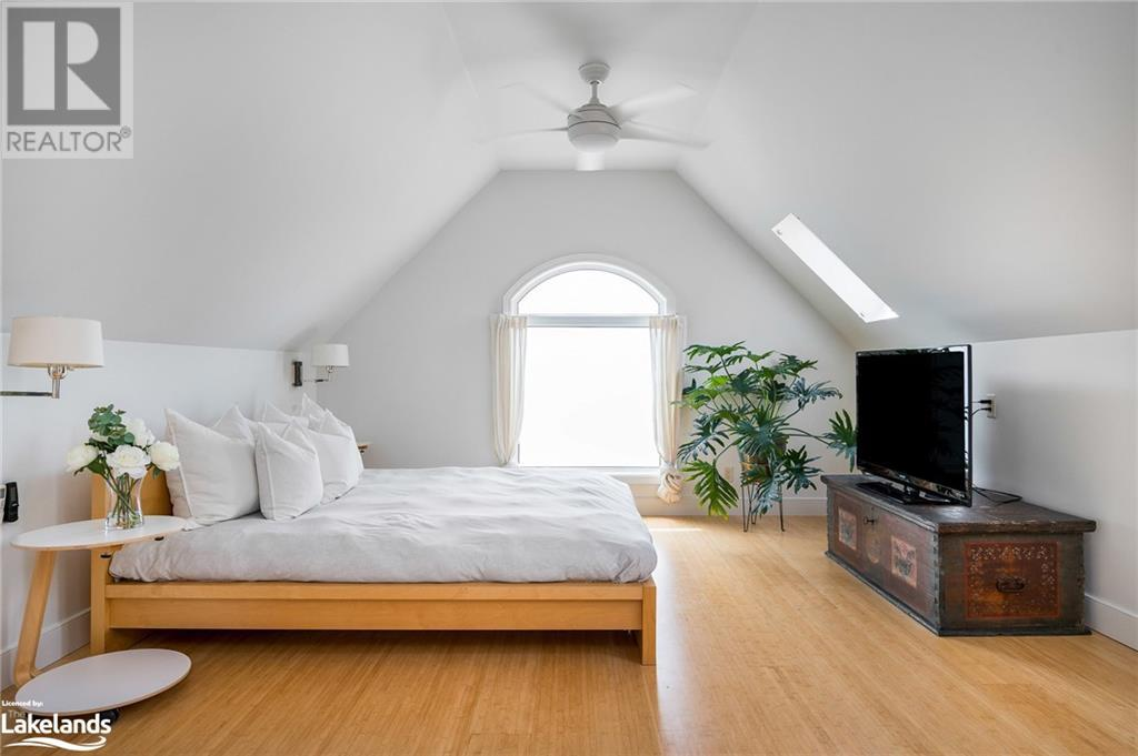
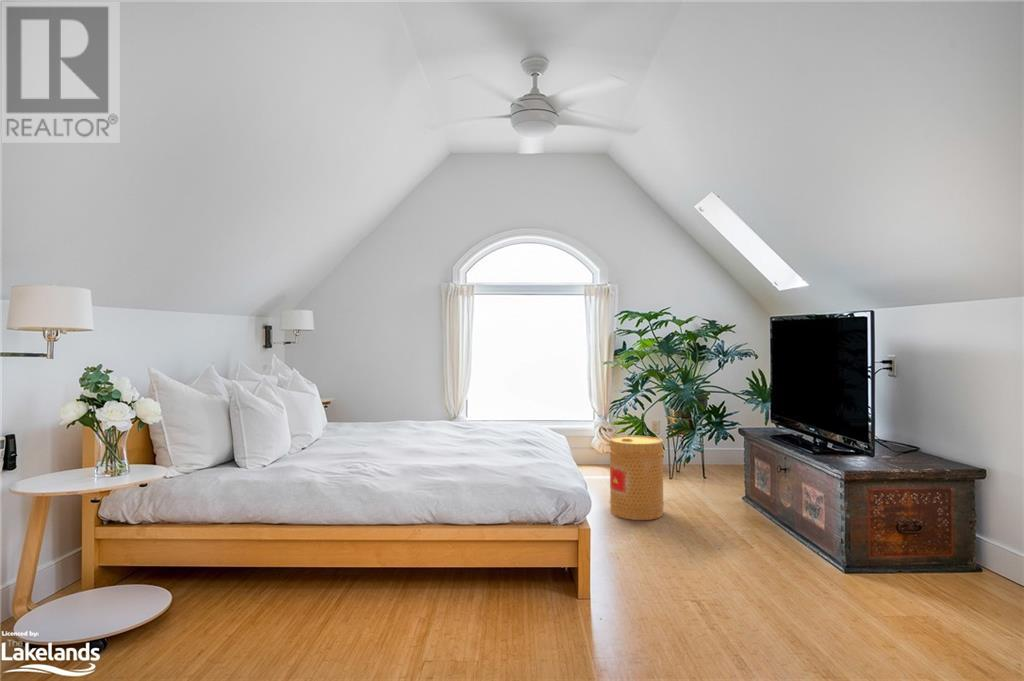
+ basket [608,435,665,521]
